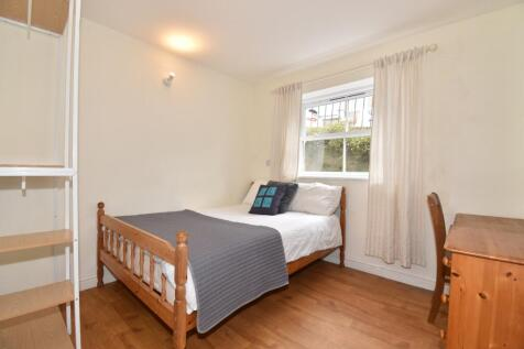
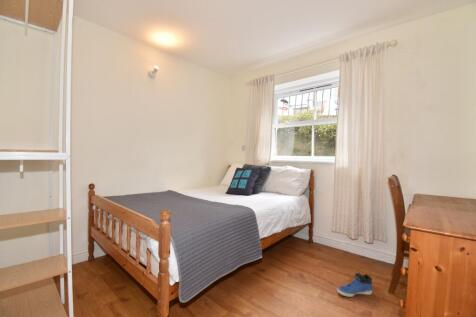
+ sneaker [336,272,373,298]
